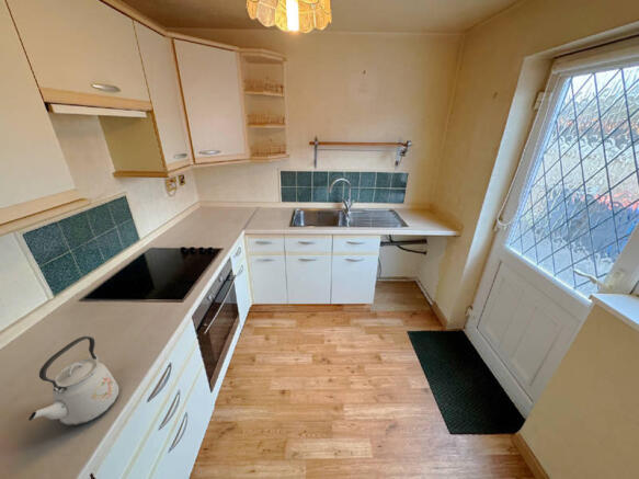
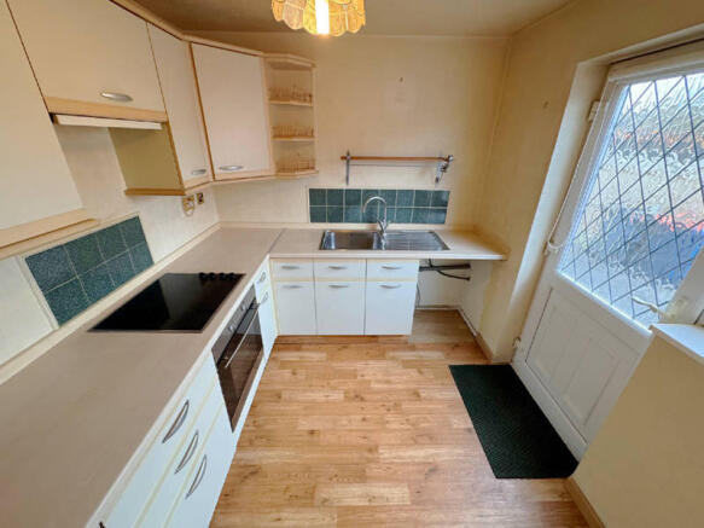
- kettle [27,335,121,426]
